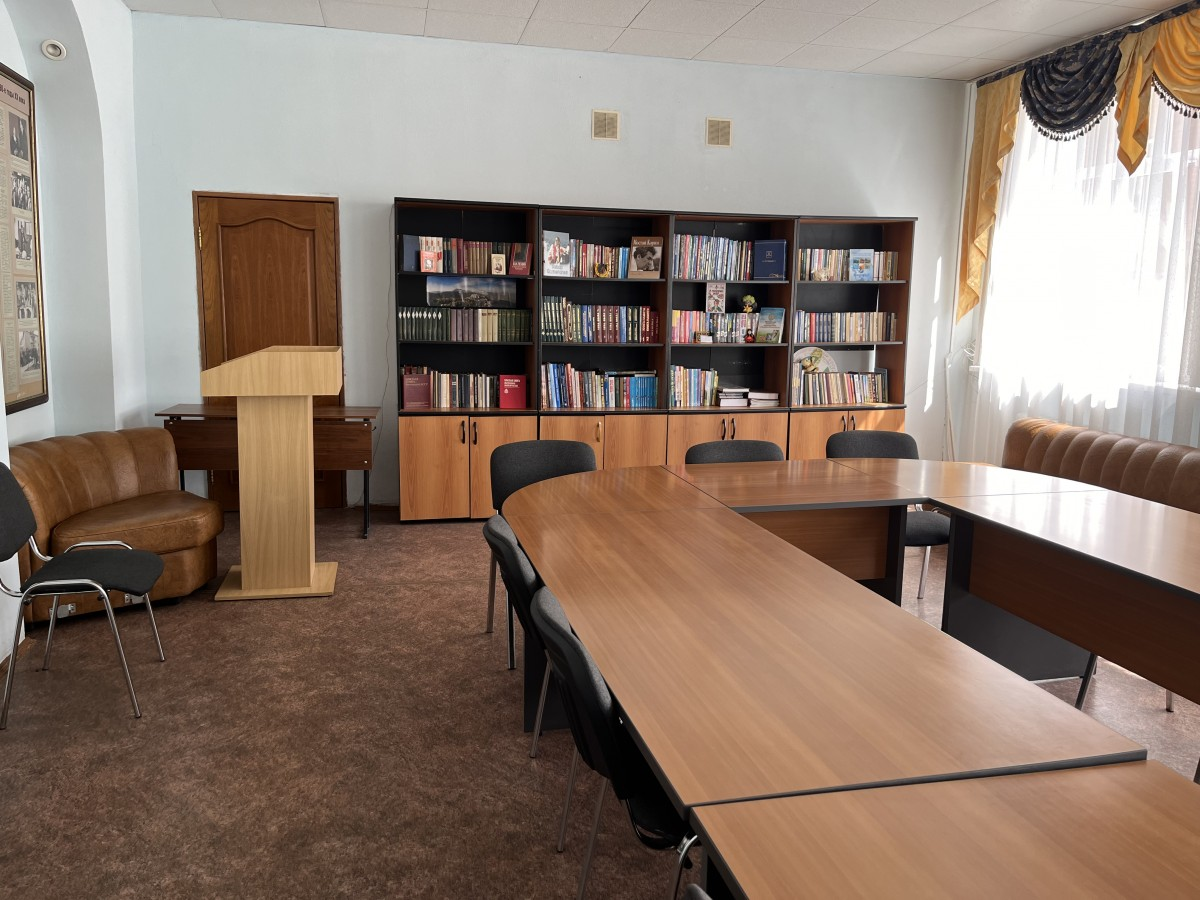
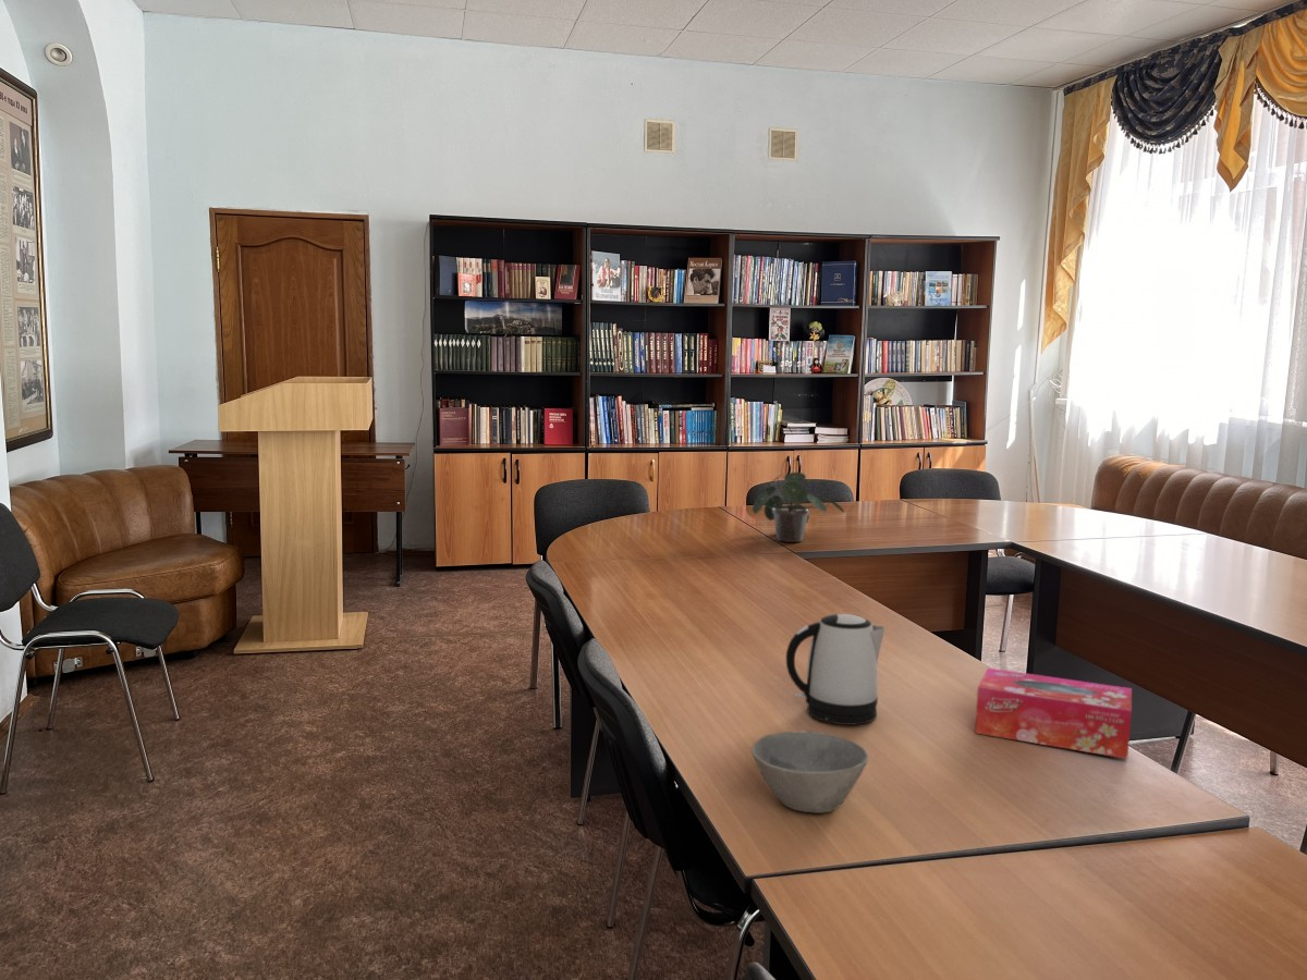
+ tissue box [974,666,1133,760]
+ kettle [785,613,885,726]
+ bowl [750,730,869,814]
+ potted plant [752,471,845,543]
